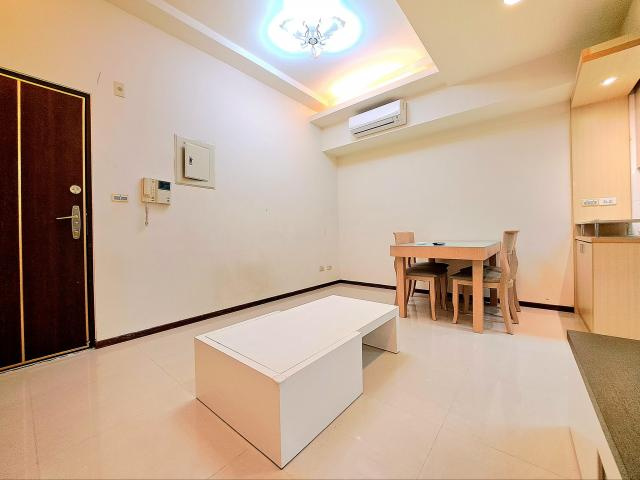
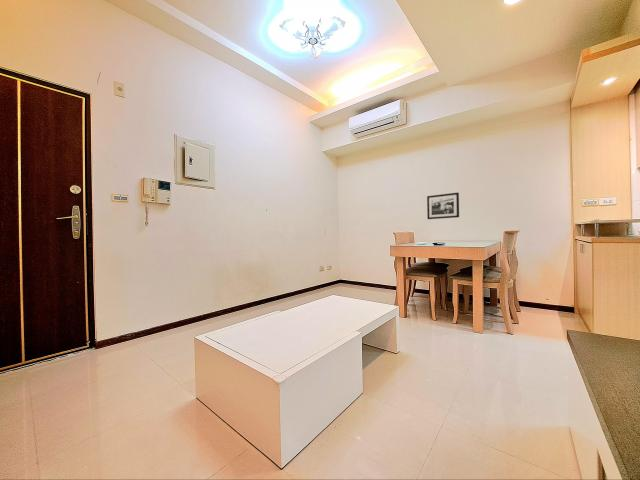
+ picture frame [426,192,460,220]
